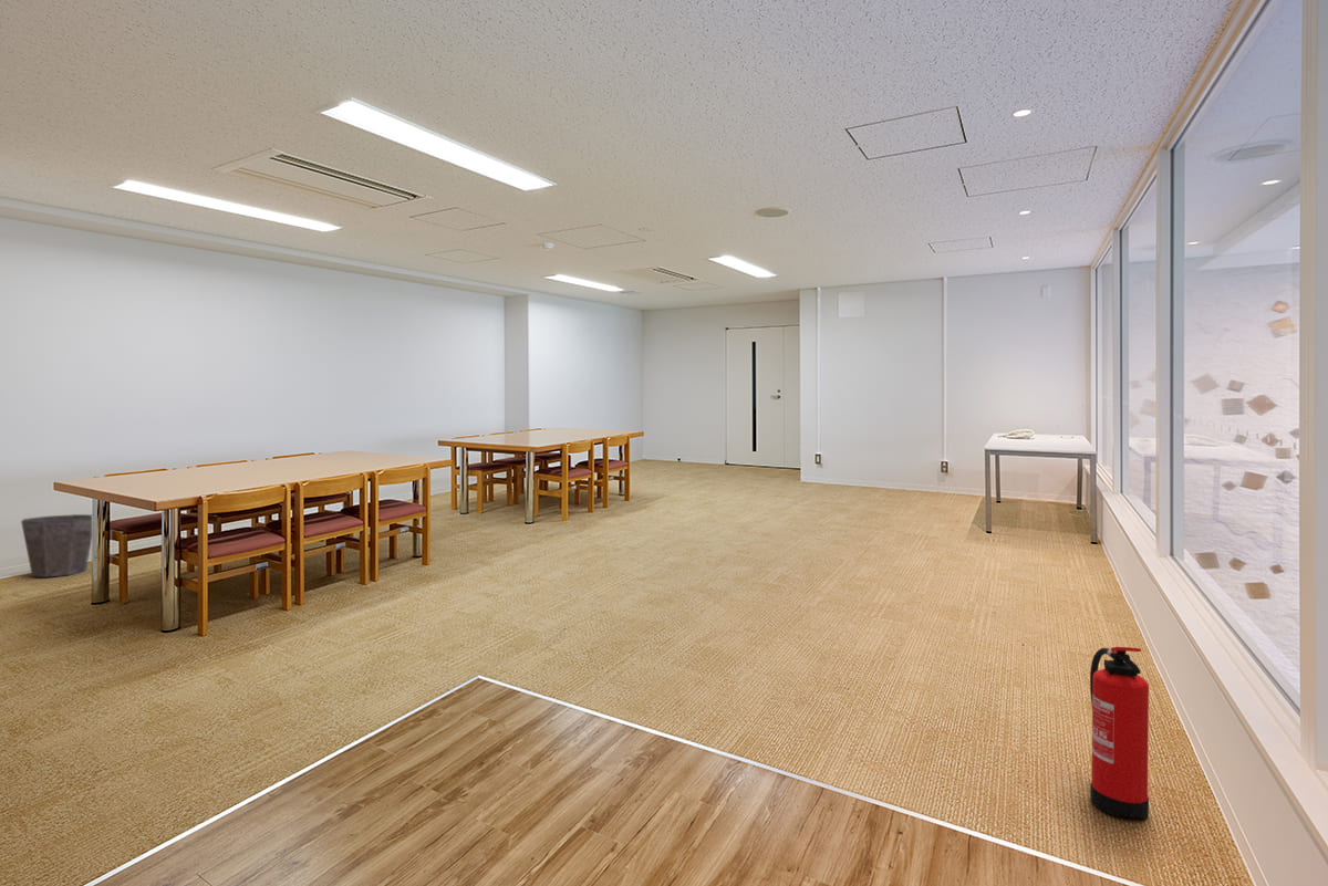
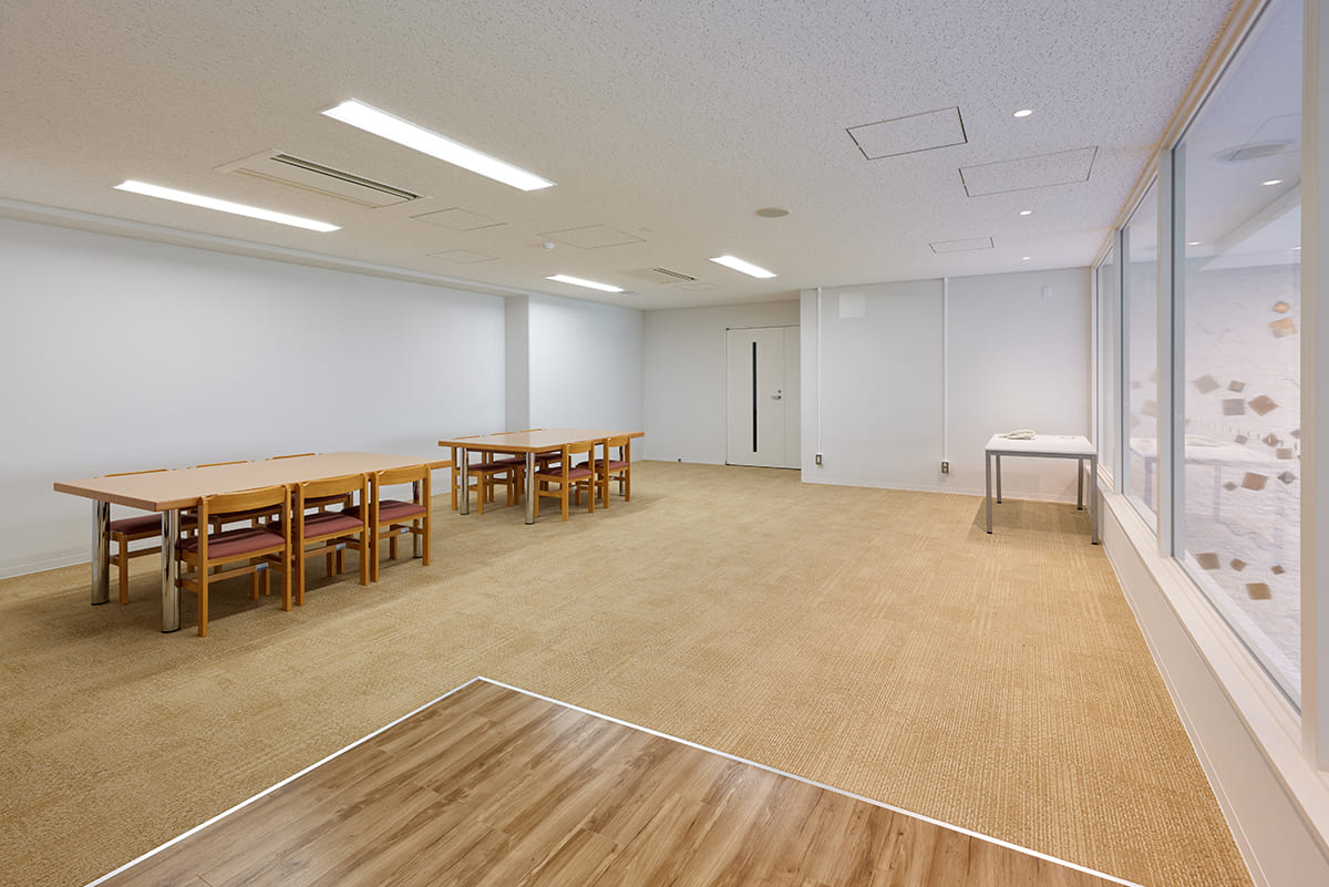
- waste bin [20,513,93,578]
- fire extinguisher [1089,646,1150,820]
